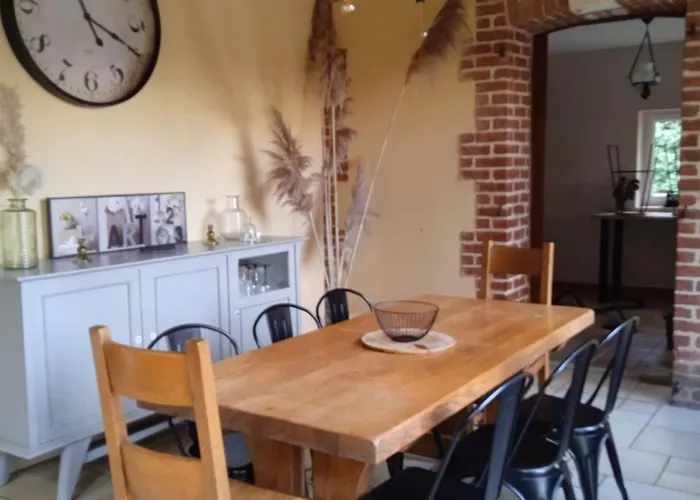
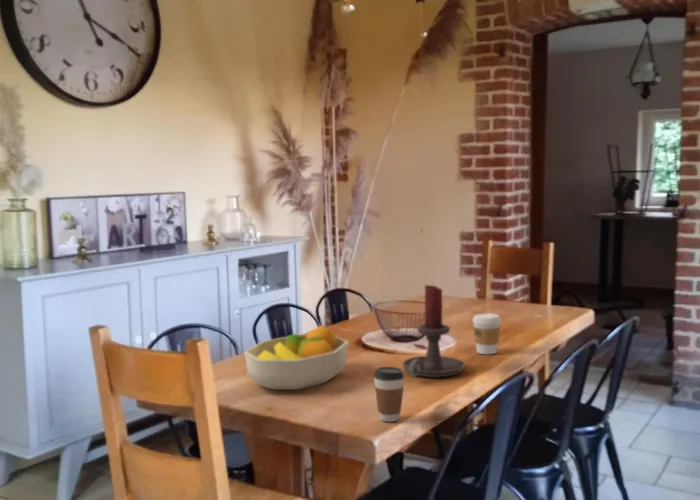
+ fruit bowl [243,324,350,391]
+ candle holder [401,284,466,378]
+ coffee cup [373,366,406,423]
+ coffee cup [472,312,502,355]
